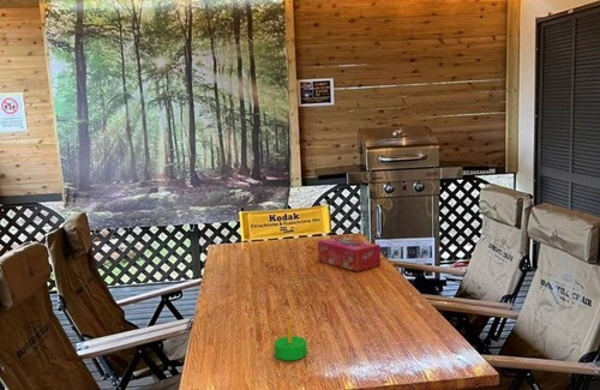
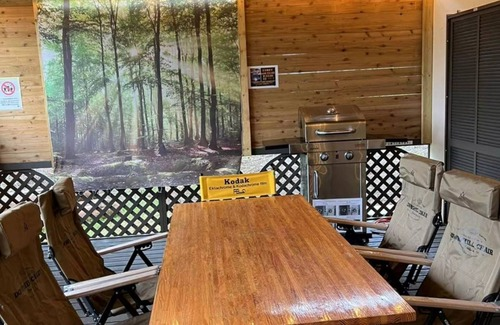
- candle [274,317,308,361]
- tissue box [317,235,382,272]
